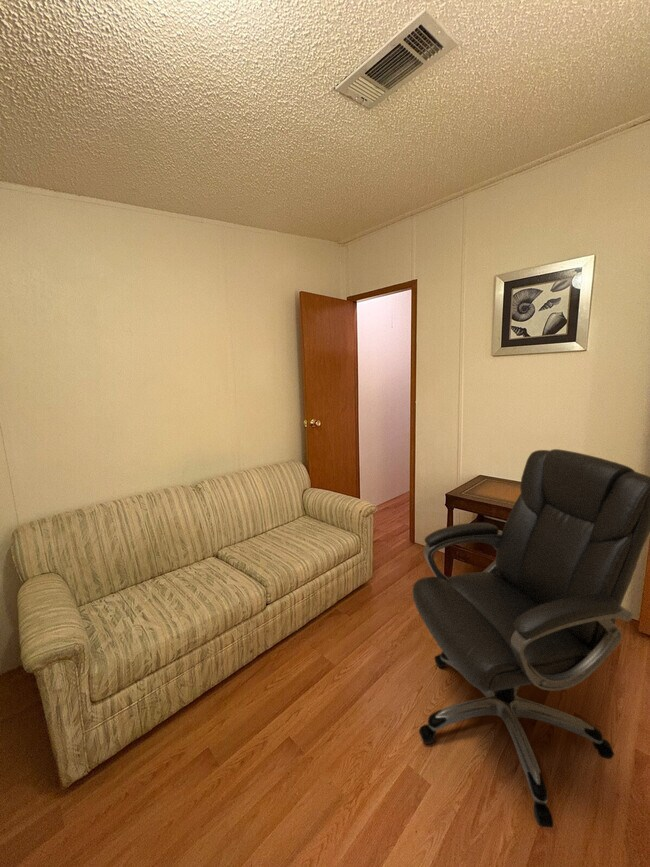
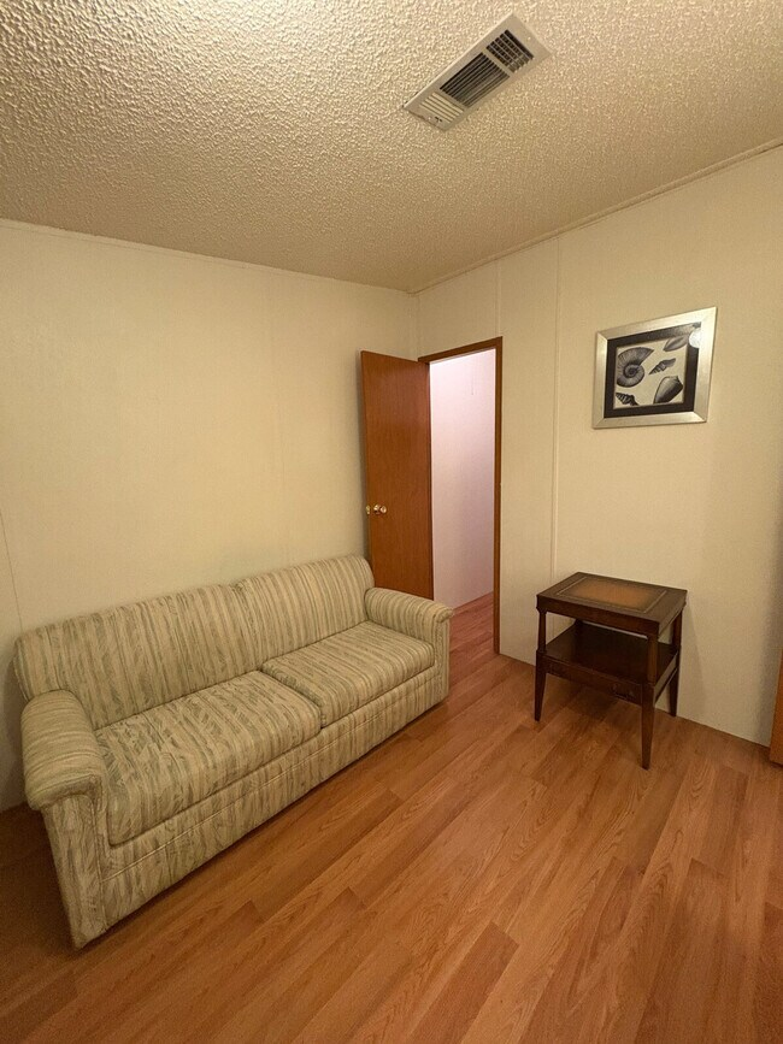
- chair [411,448,650,828]
